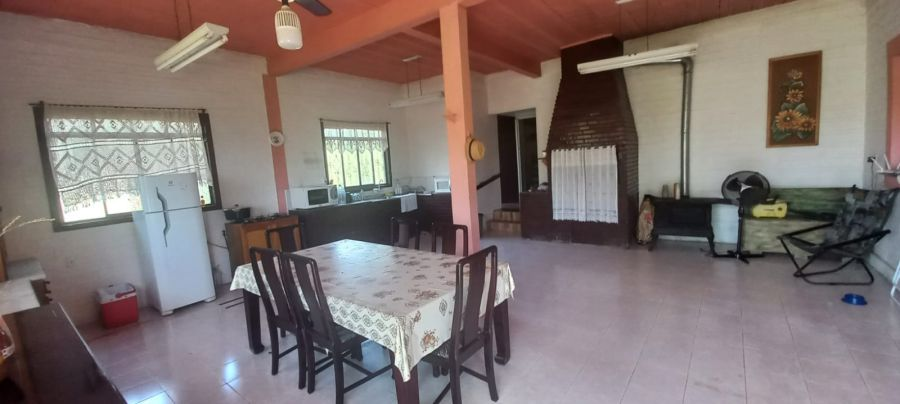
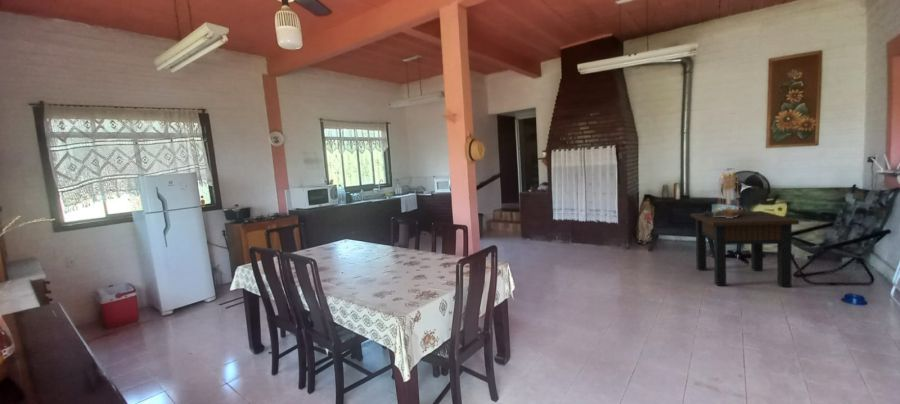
+ side table [690,210,800,288]
+ table lamp [702,167,746,218]
